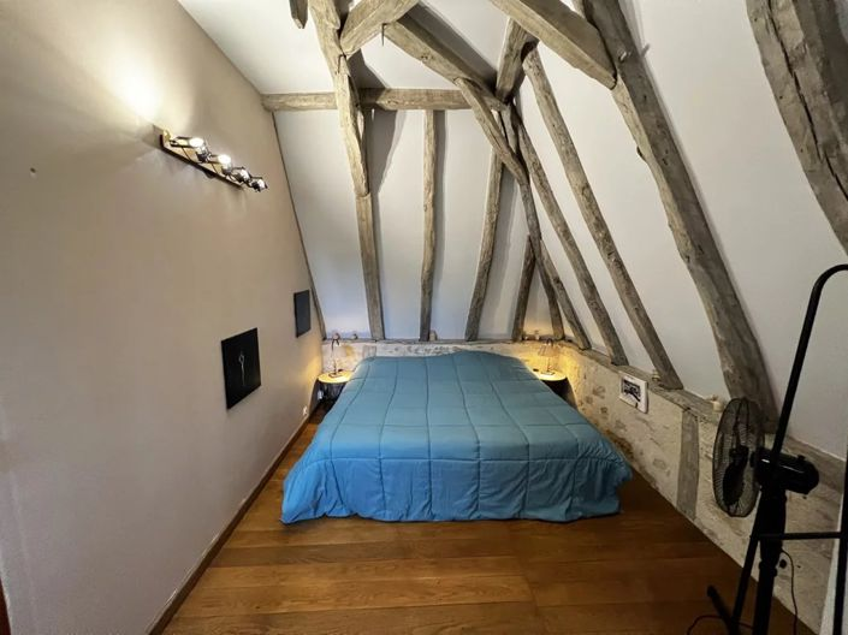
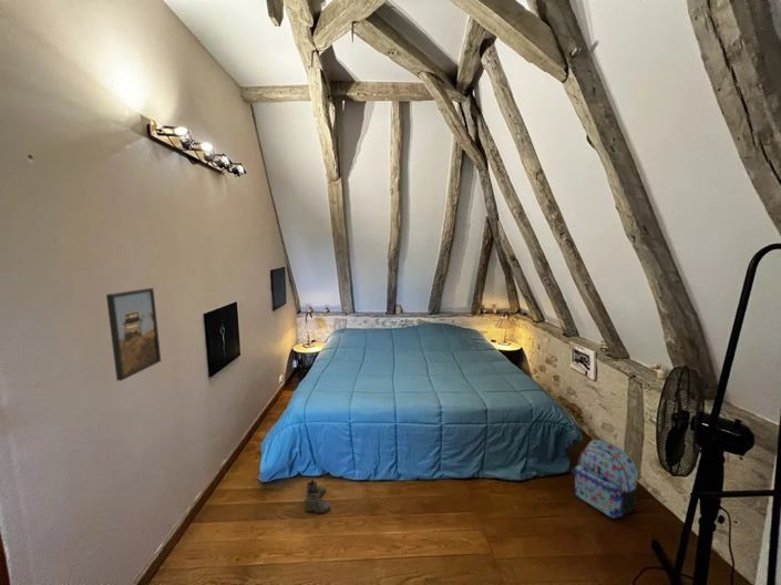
+ boots [305,479,331,519]
+ backpack [572,439,638,520]
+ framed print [105,287,162,382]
